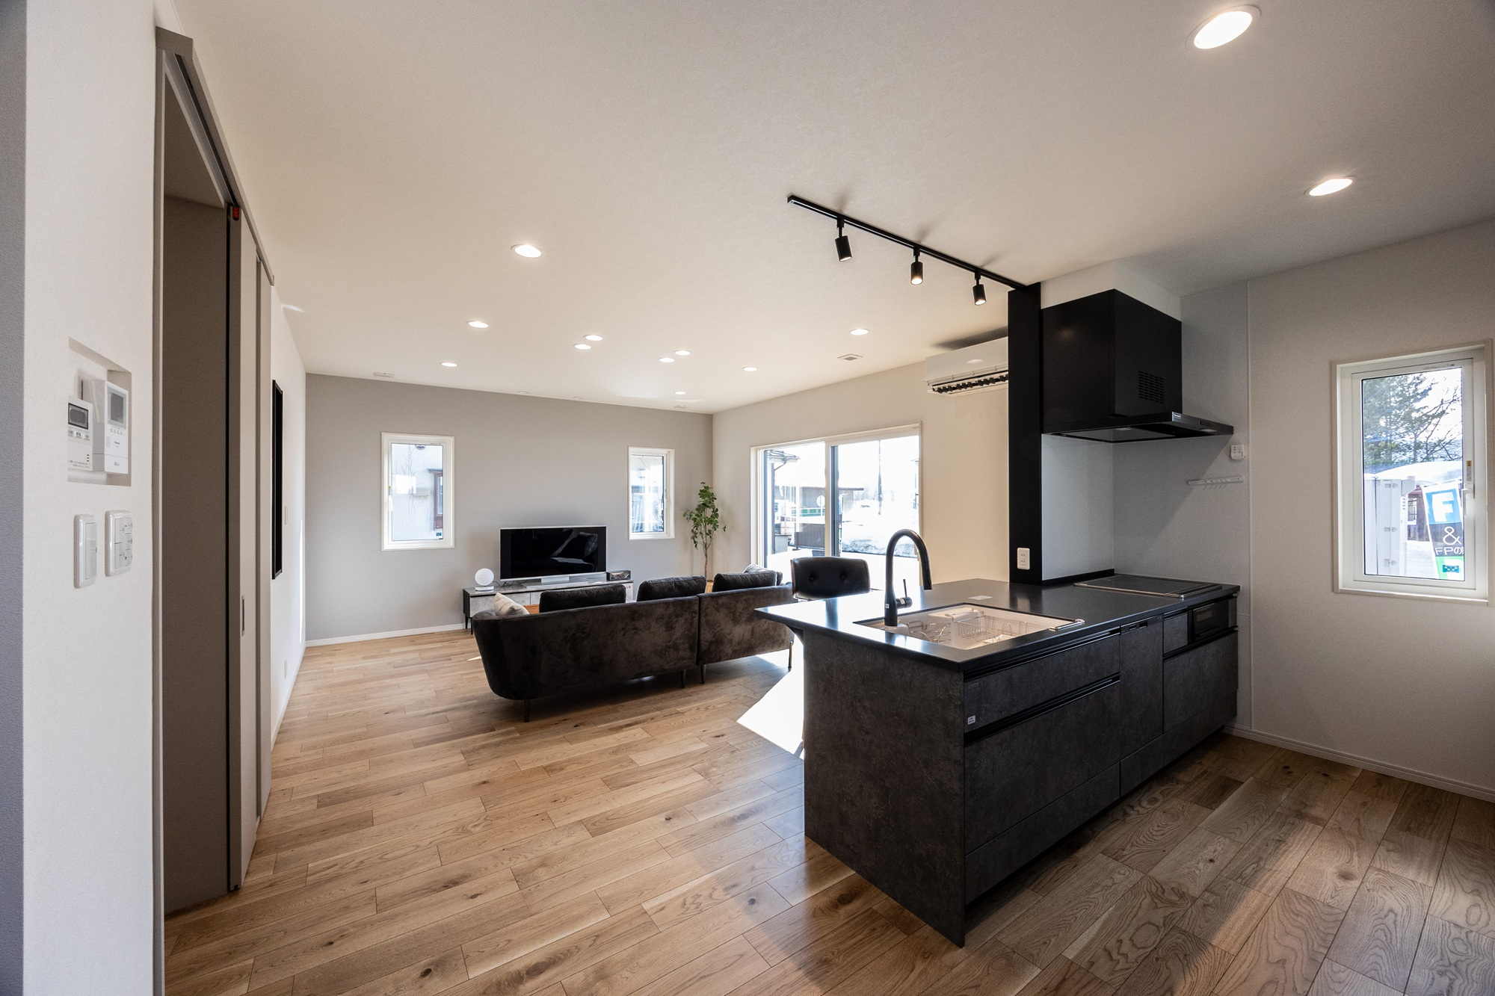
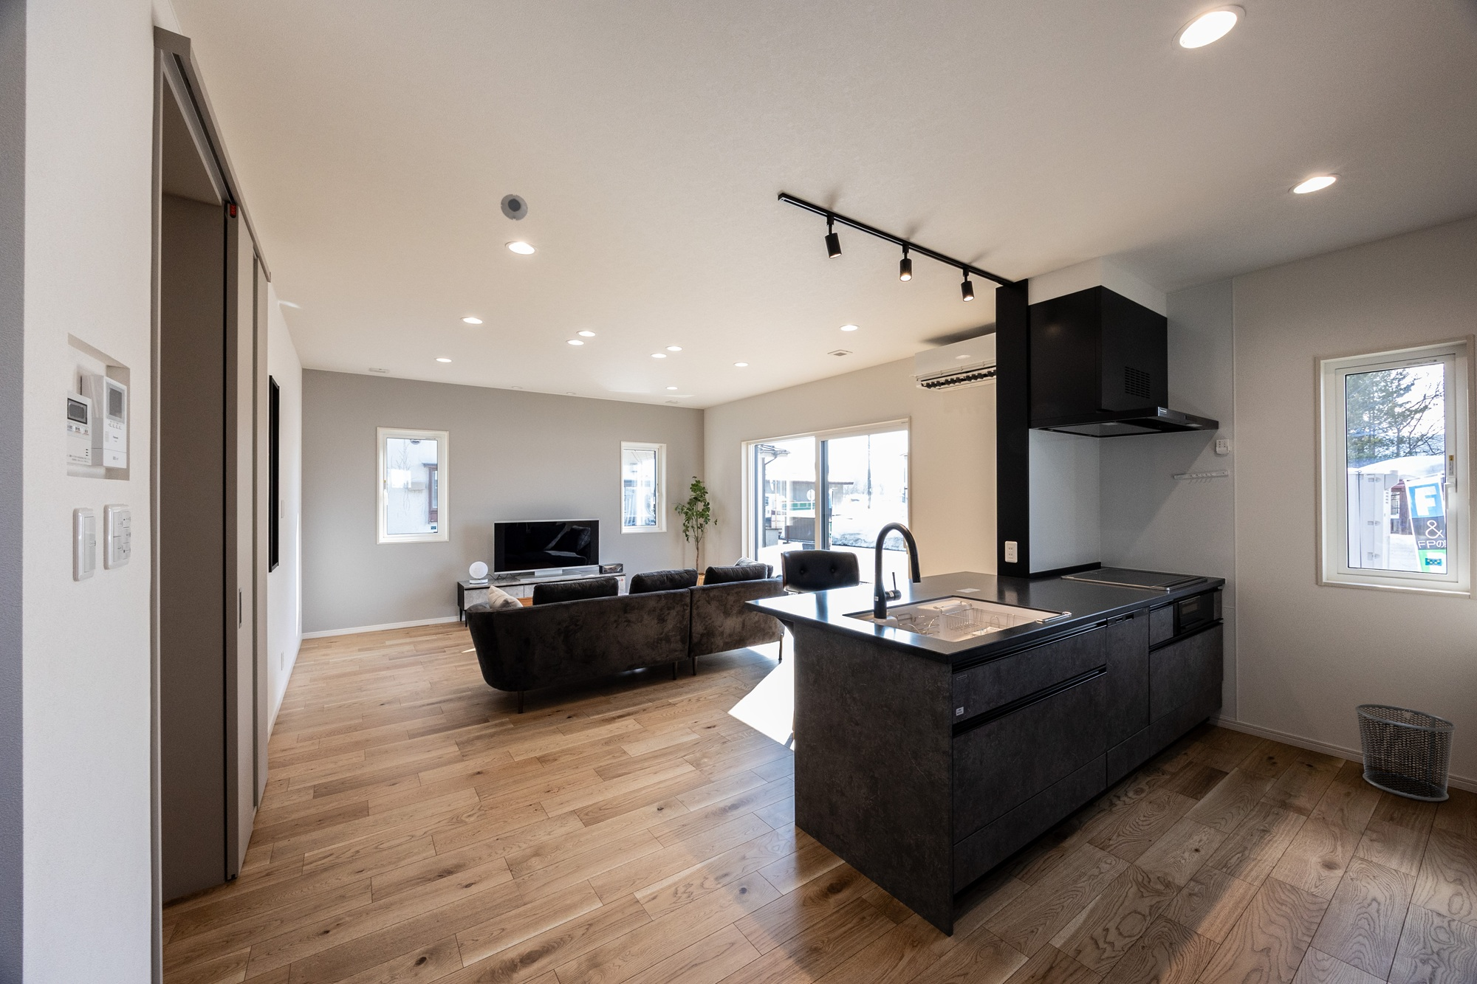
+ smoke detector [500,193,529,222]
+ waste bin [1354,704,1457,802]
